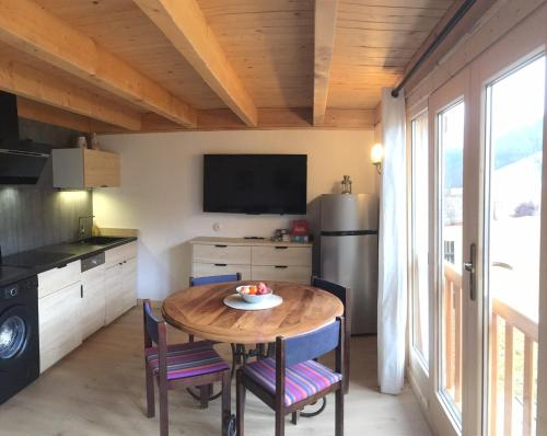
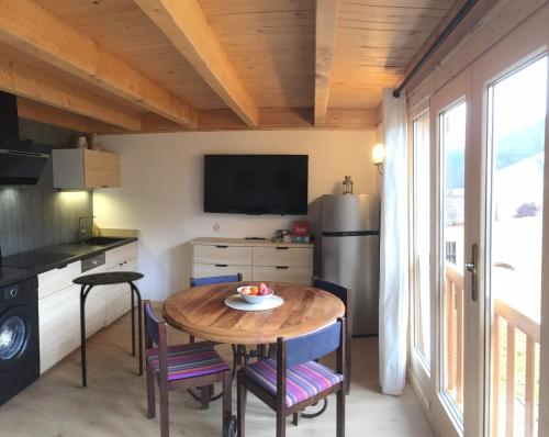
+ stool [71,270,145,389]
